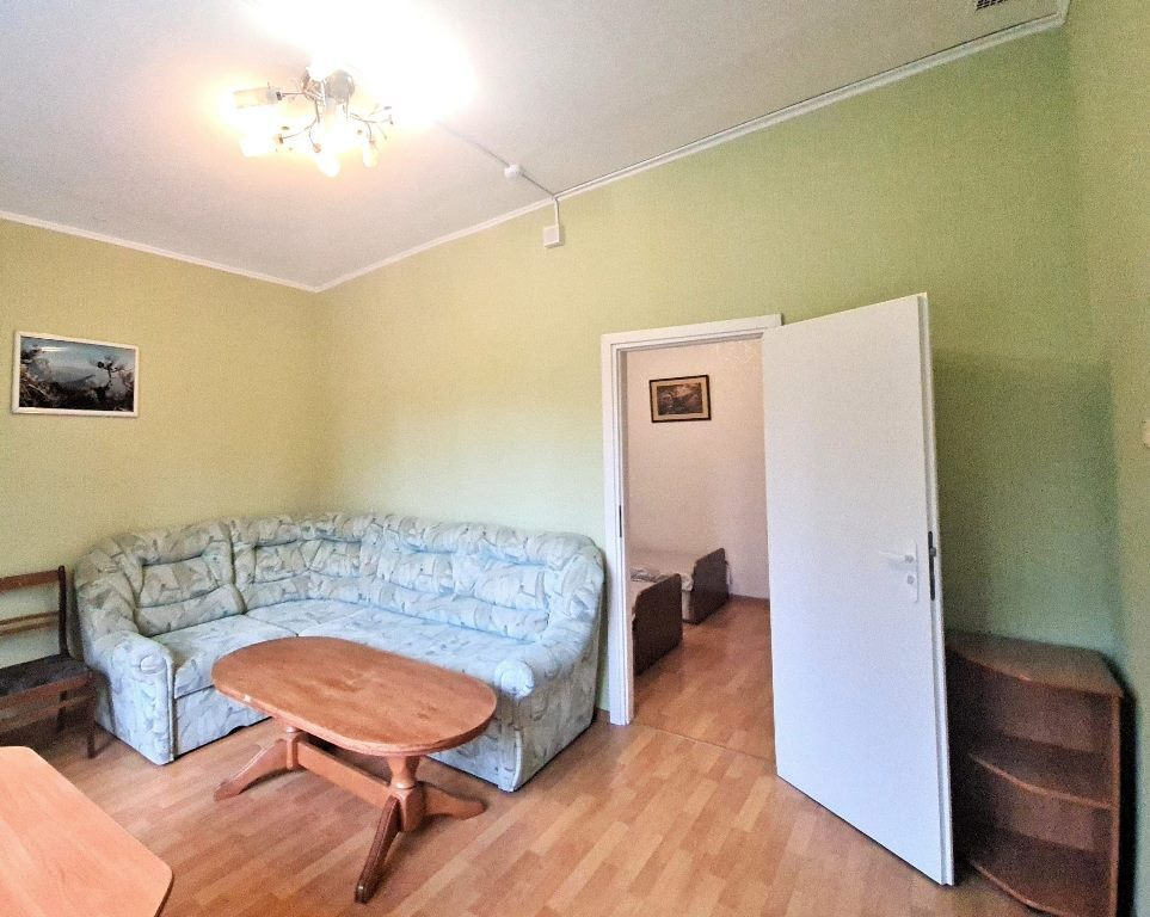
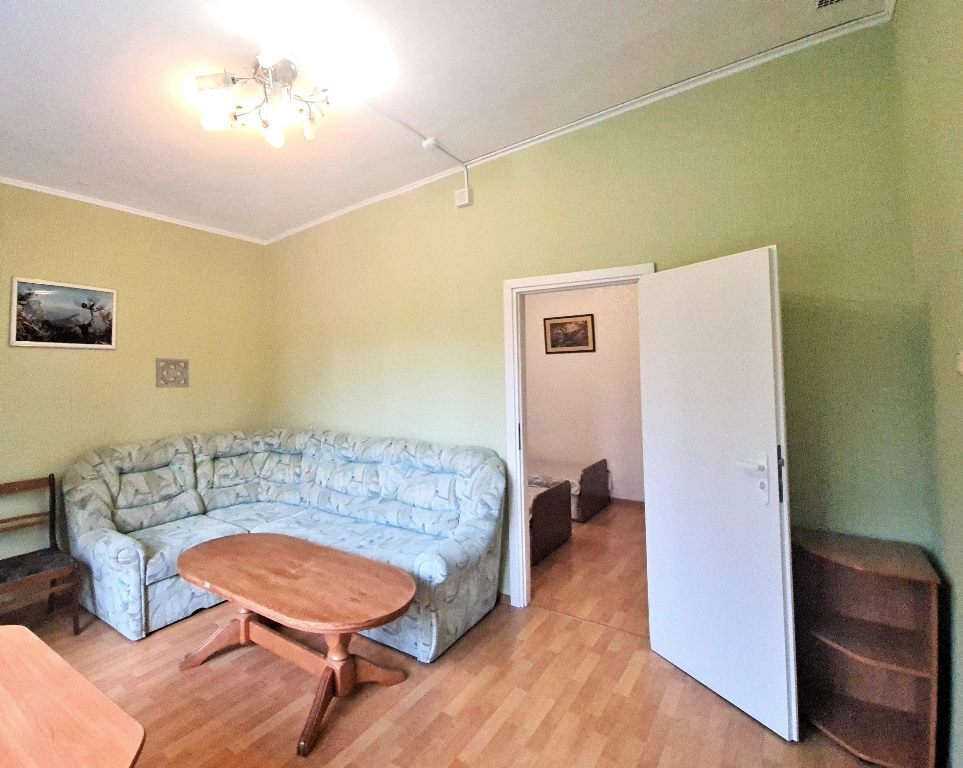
+ wall ornament [155,357,190,389]
